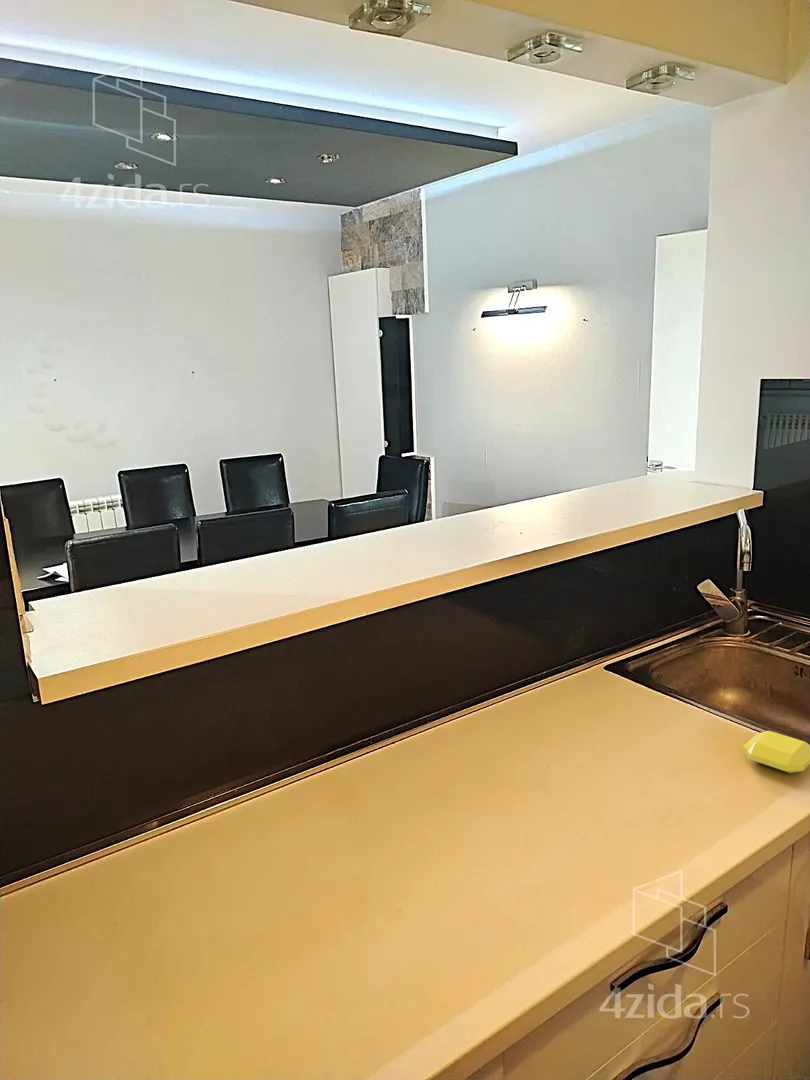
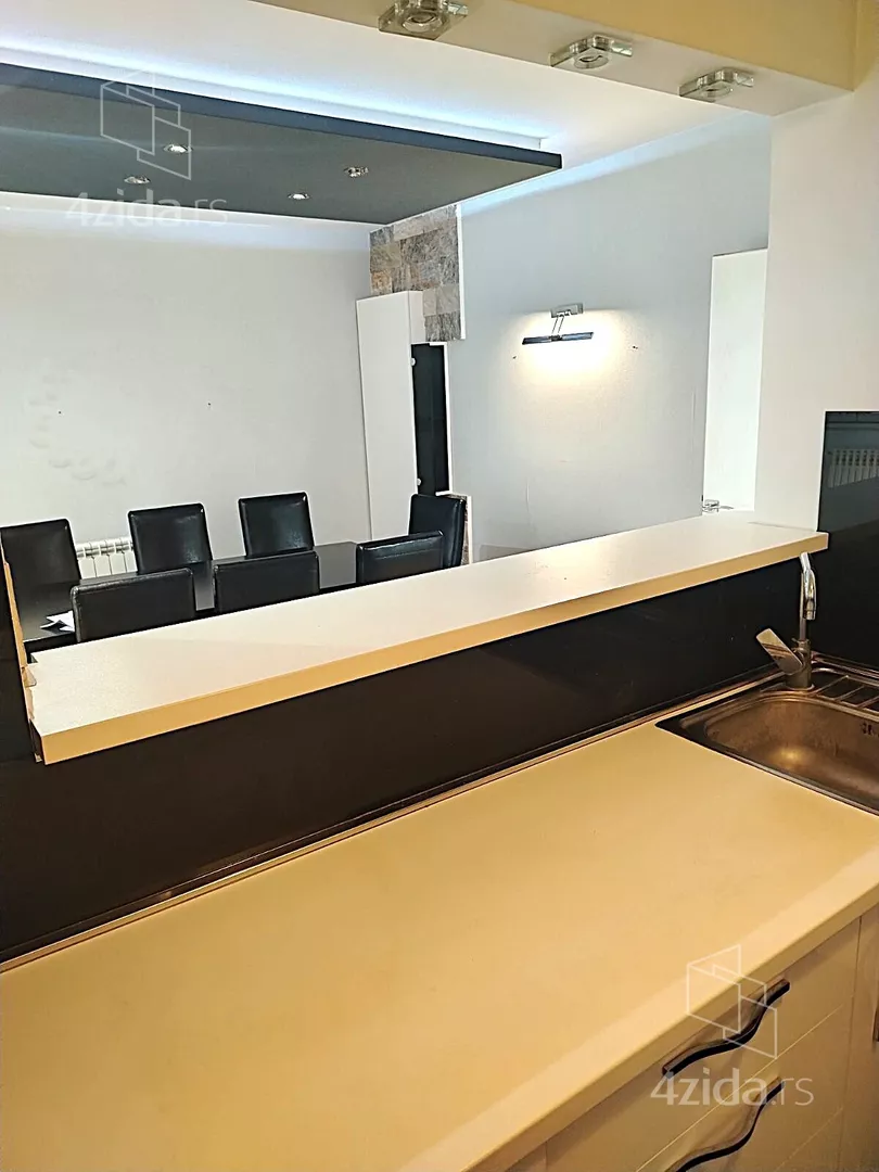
- soap bar [742,730,810,774]
